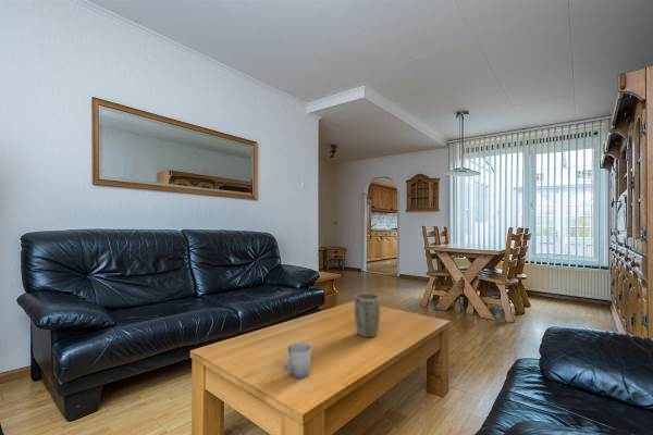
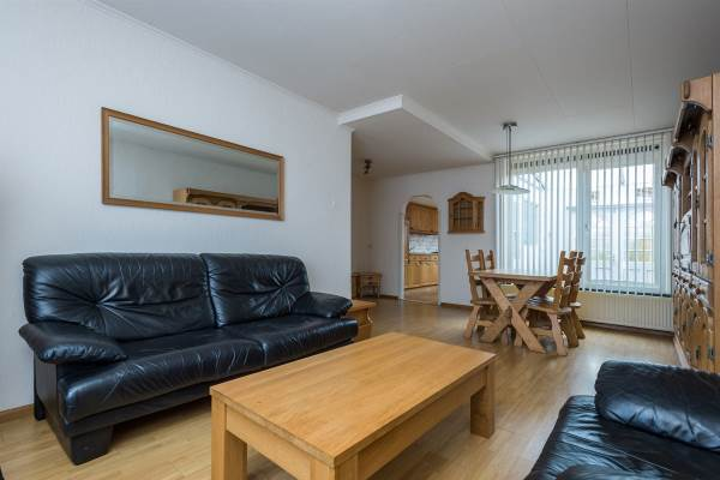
- cup [283,341,312,380]
- plant pot [354,293,381,338]
